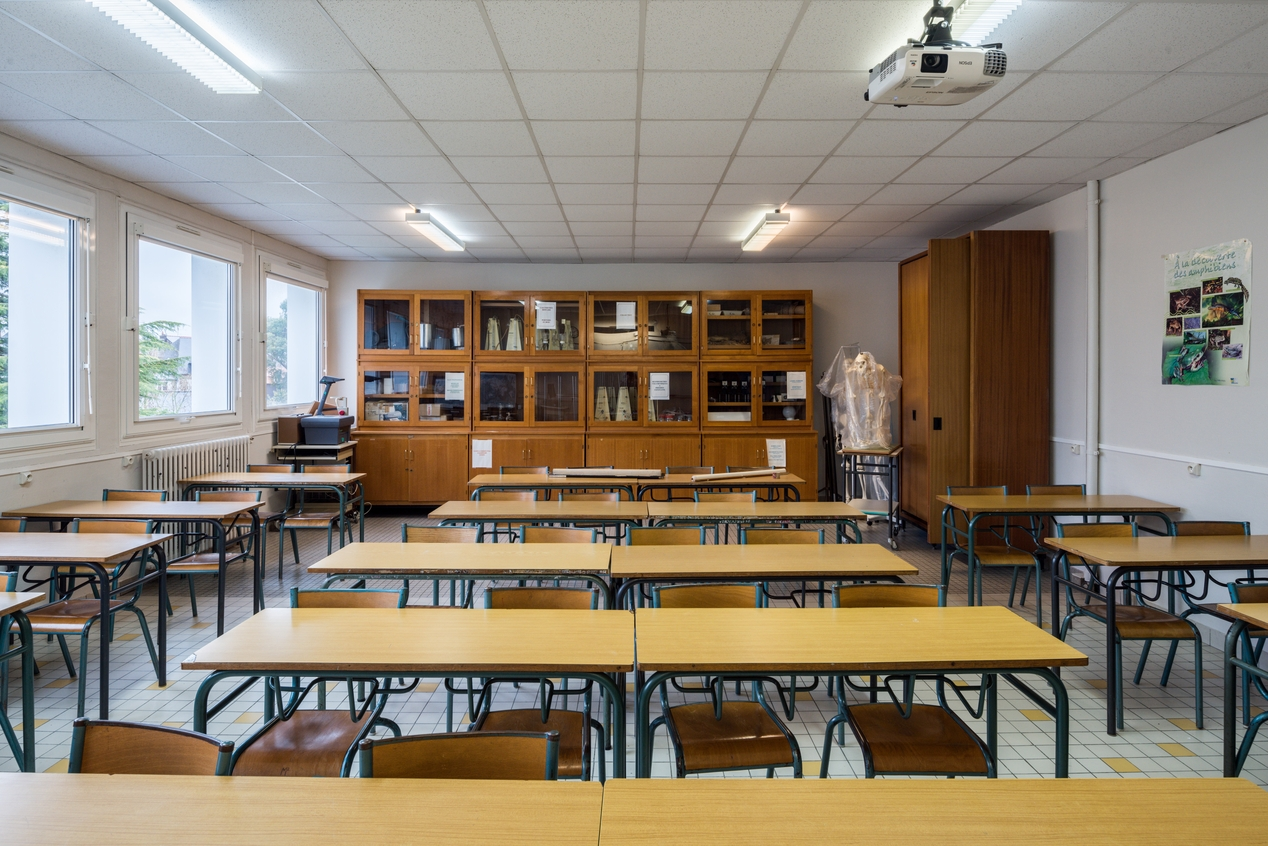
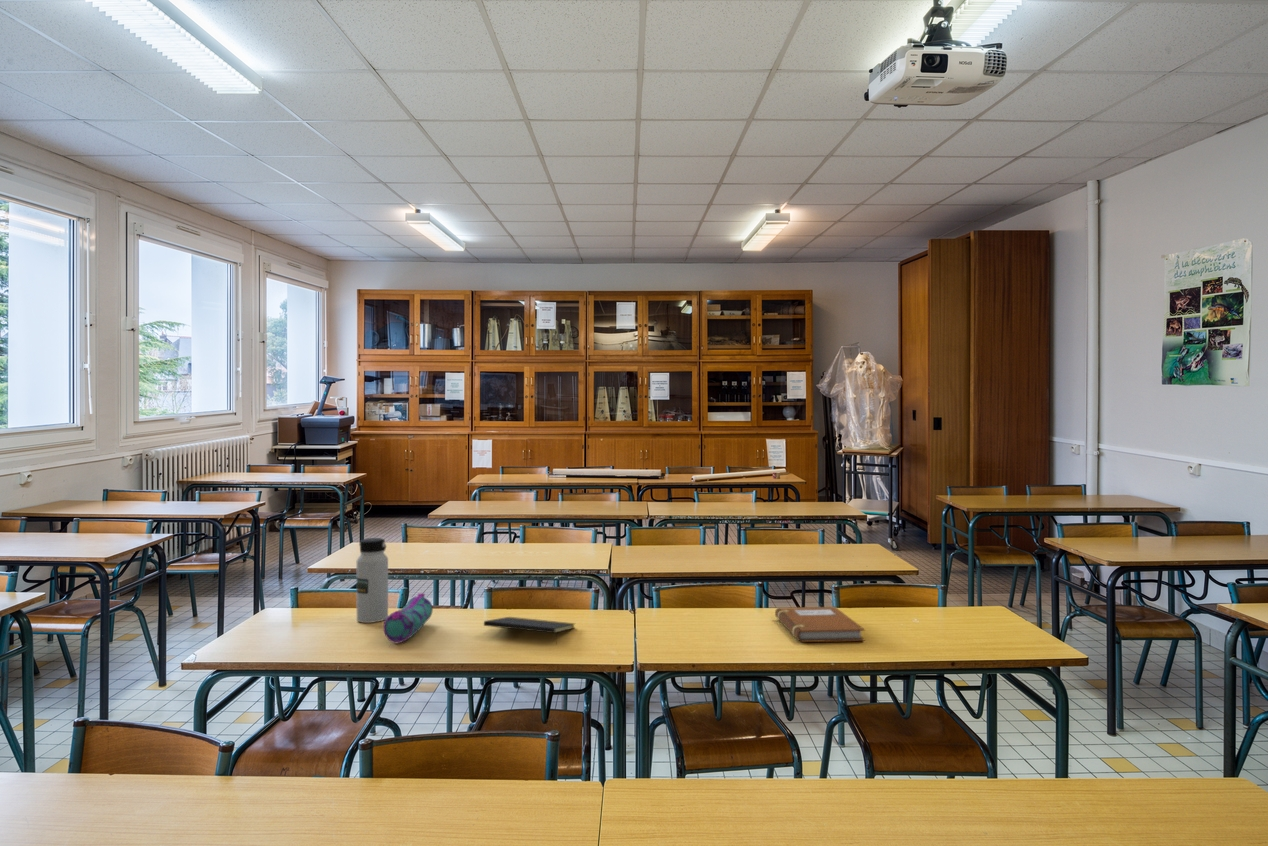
+ pencil case [382,592,434,644]
+ notepad [483,616,576,645]
+ notebook [774,606,866,643]
+ water bottle [356,537,389,624]
